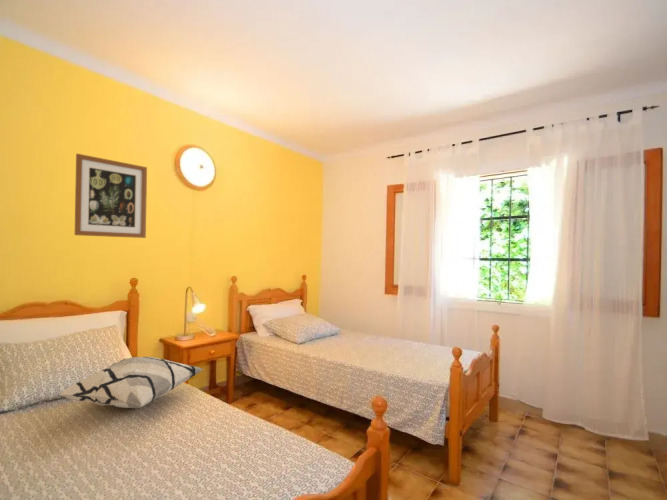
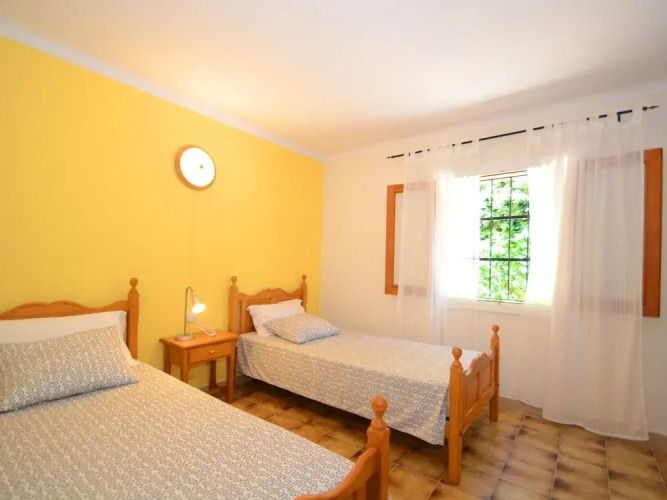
- wall art [74,153,148,239]
- decorative pillow [58,356,205,409]
